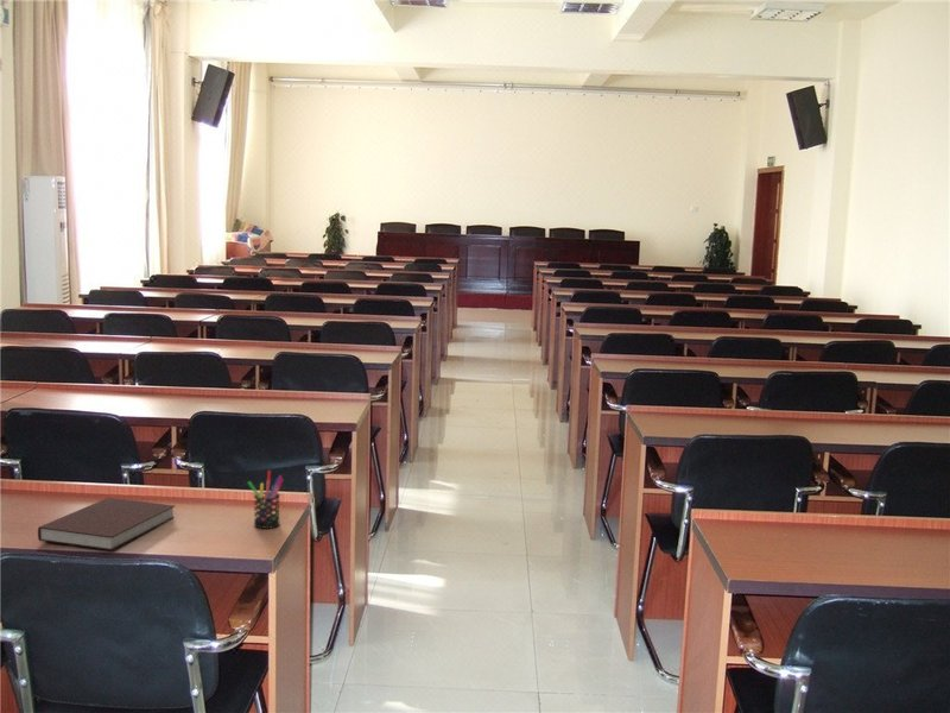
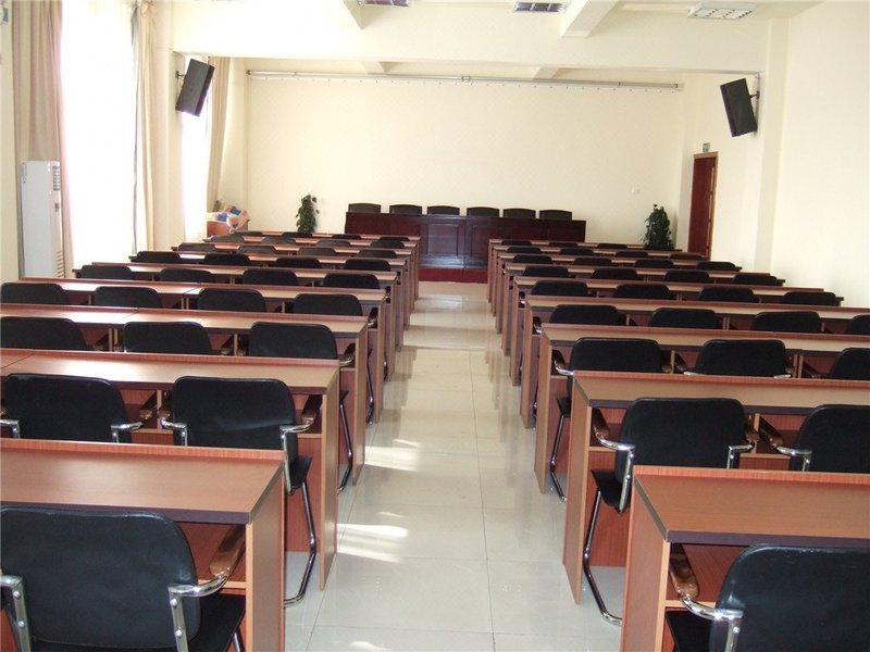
- pen holder [246,469,285,530]
- notebook [37,497,176,551]
